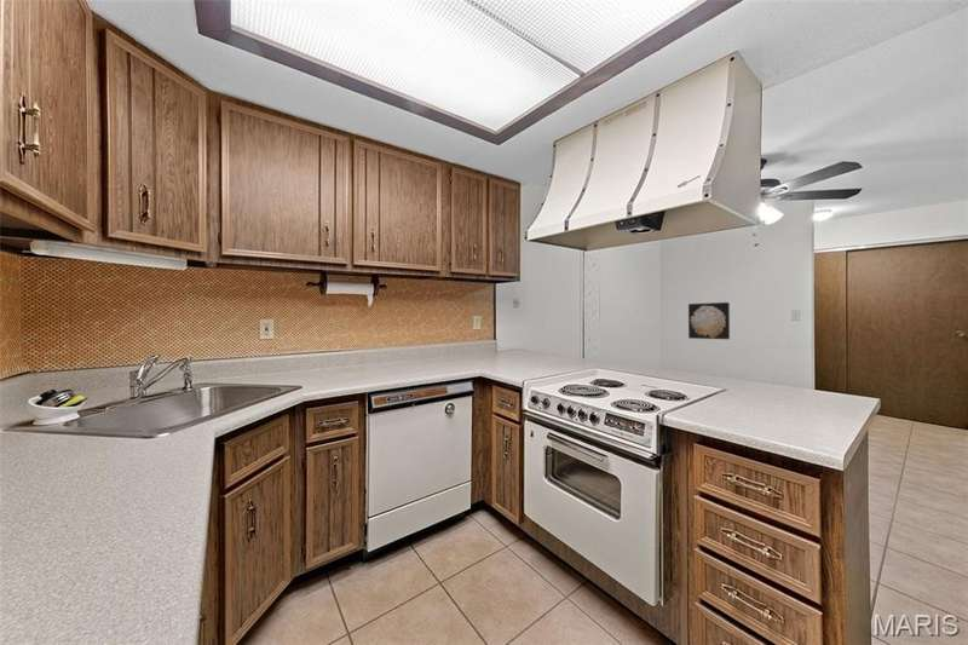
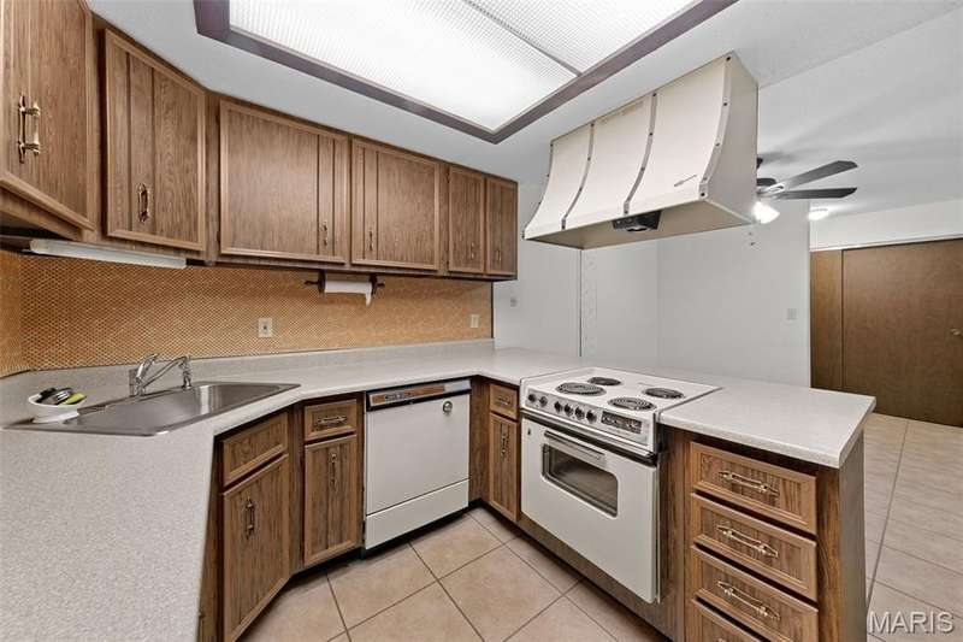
- wall art [687,301,731,340]
